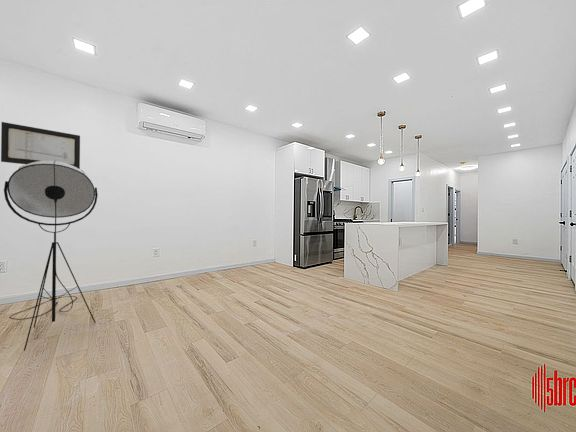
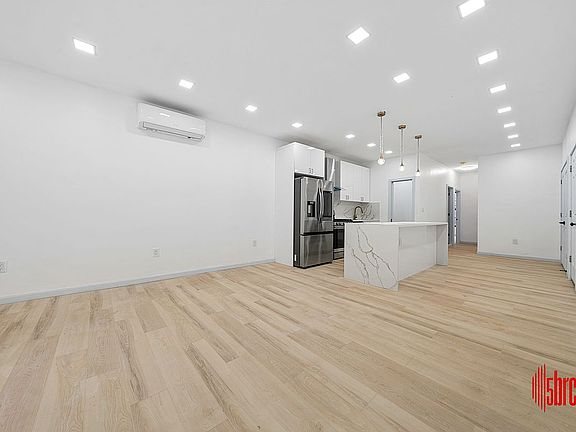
- floor lamp [3,161,99,352]
- wall art [0,121,81,170]
